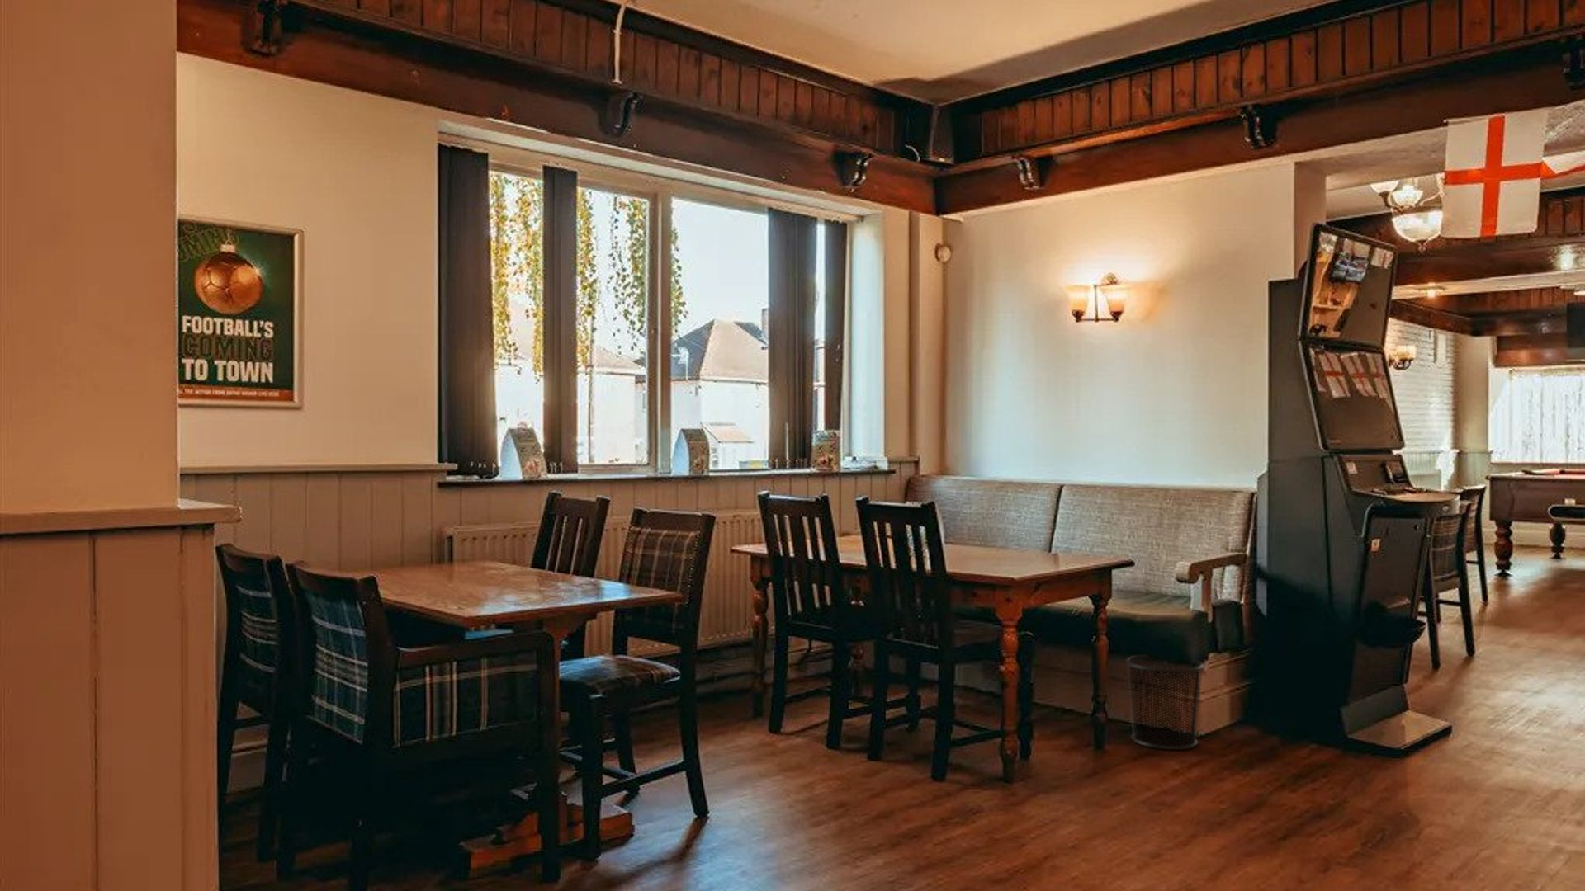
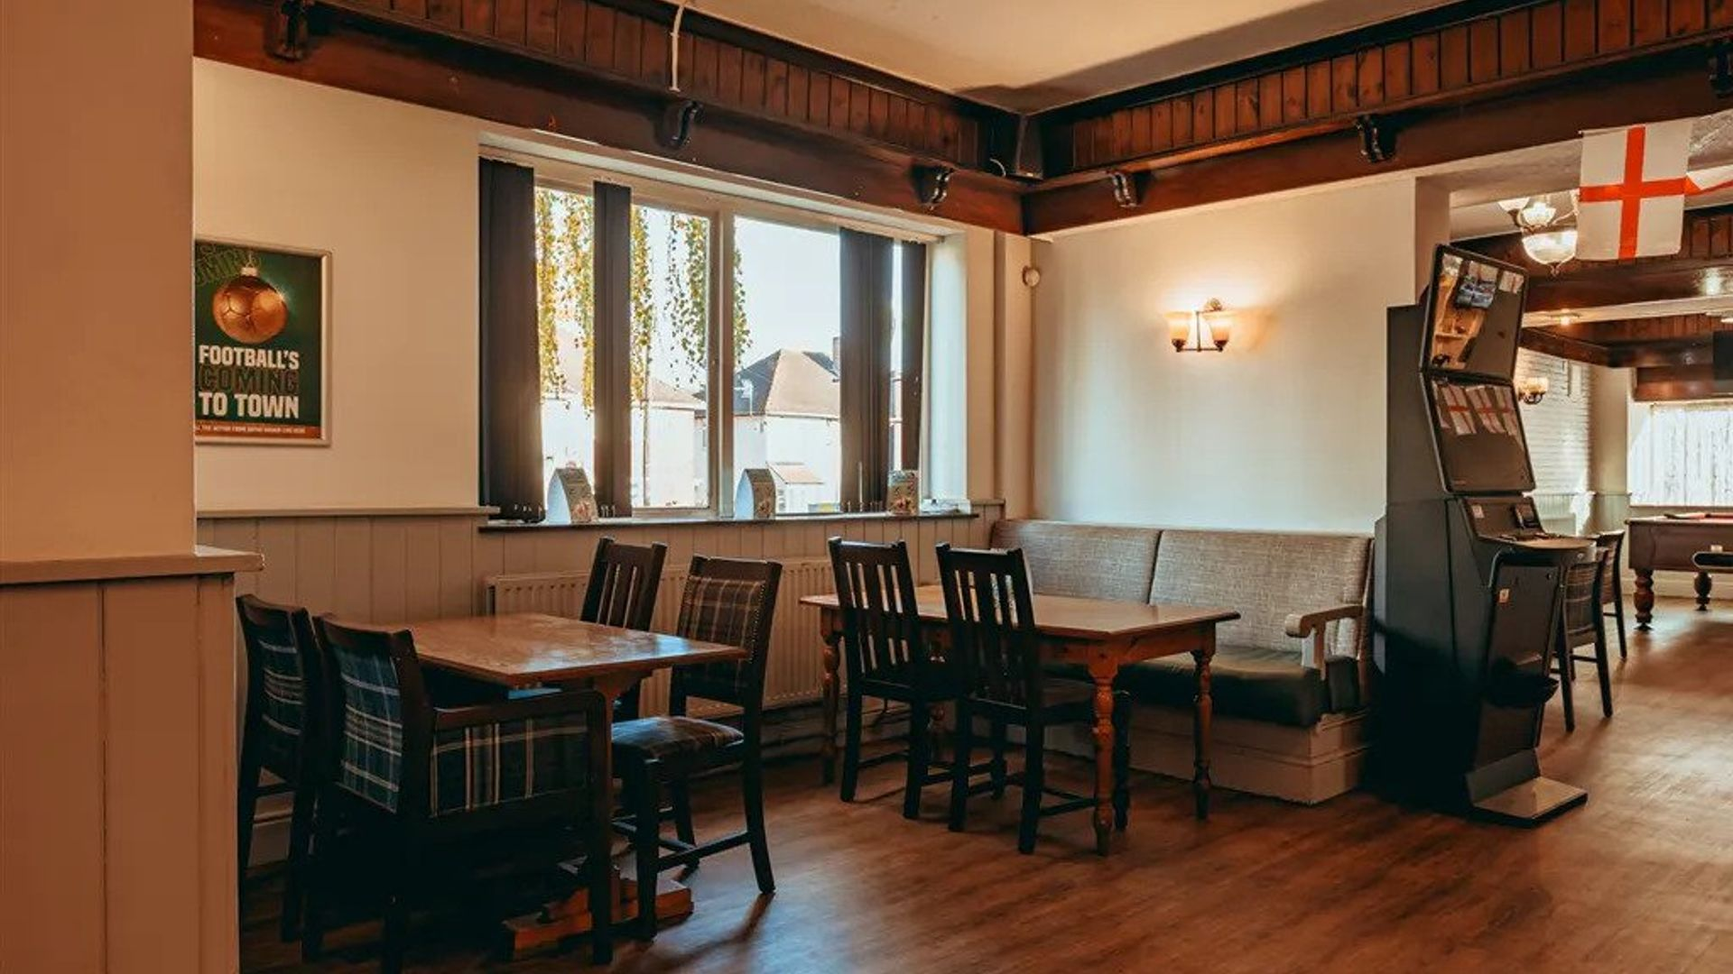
- waste bin [1126,654,1205,751]
